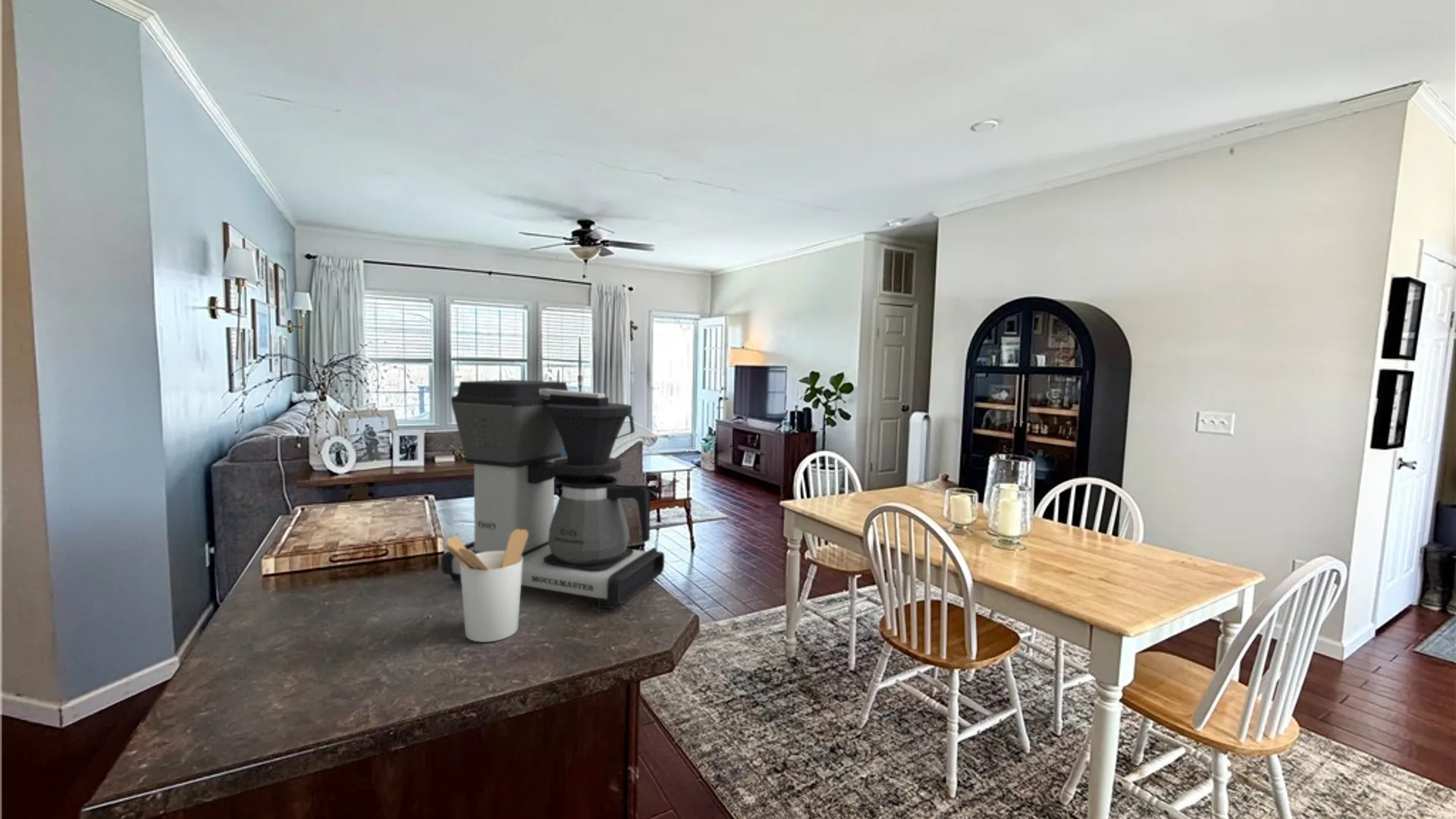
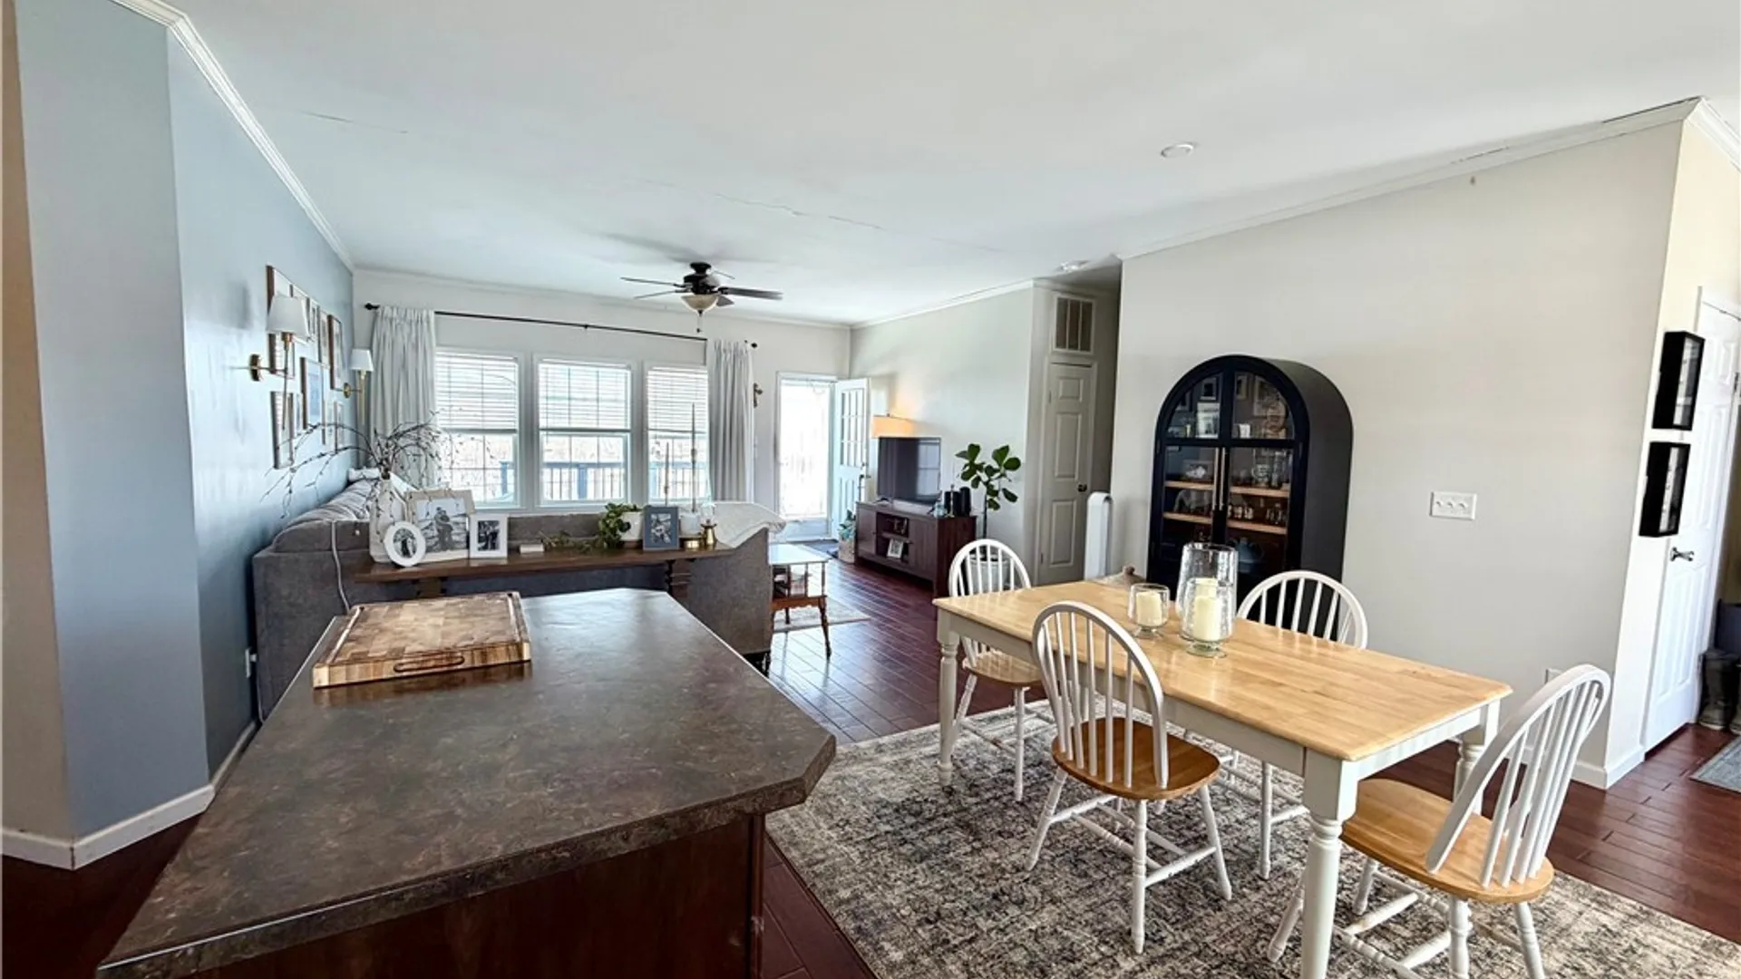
- coffee maker [441,379,665,610]
- utensil holder [438,529,528,643]
